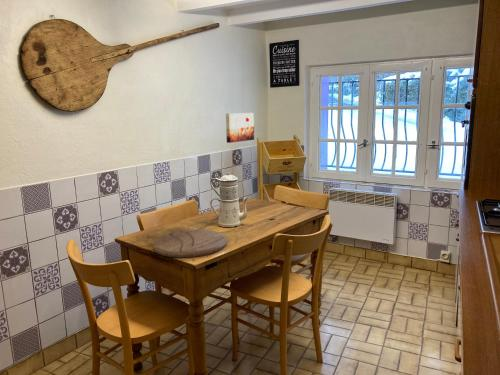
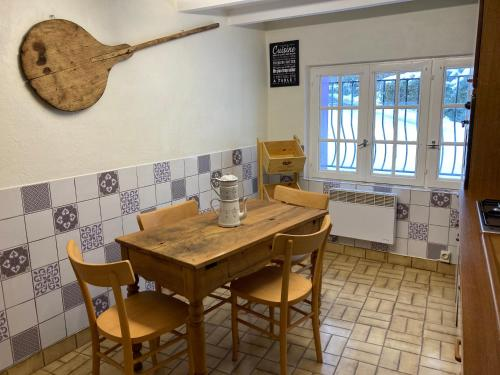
- cutting board [152,228,228,259]
- wall art [225,112,255,144]
